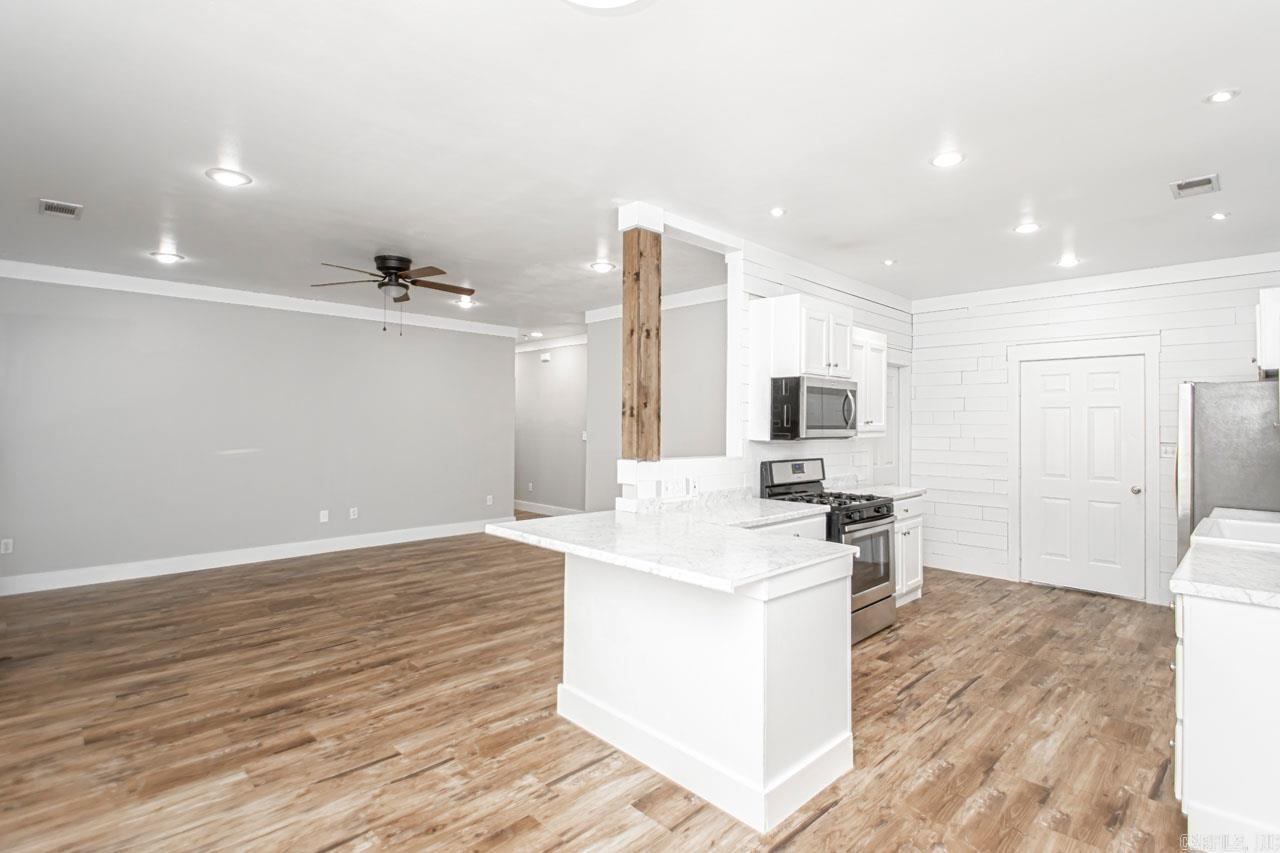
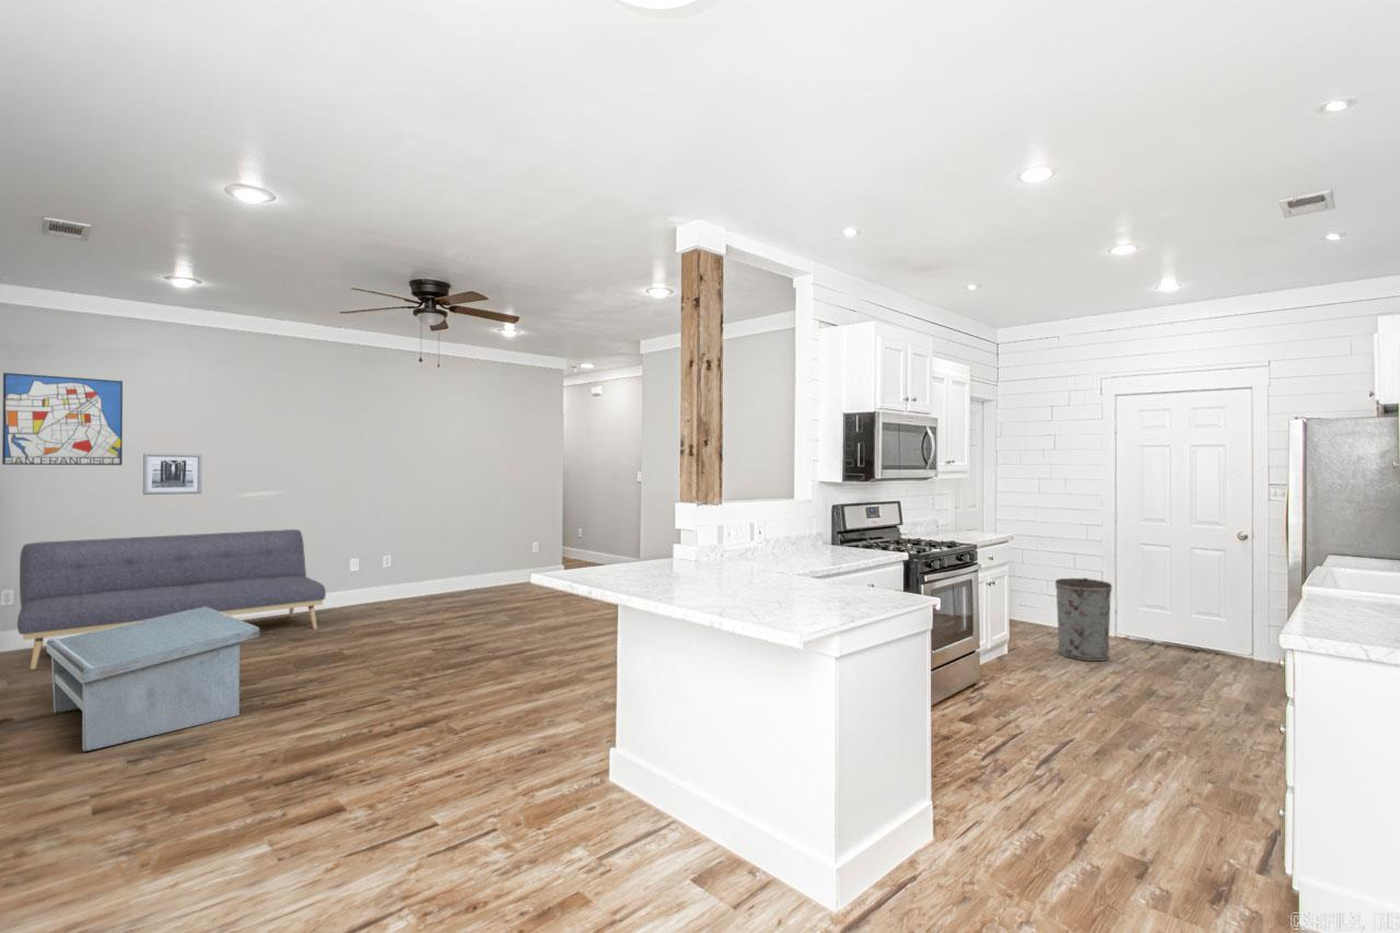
+ coffee table [46,607,260,753]
+ wall art [1,372,124,466]
+ wall art [142,452,202,495]
+ trash can [1054,576,1113,662]
+ sofa [16,528,327,670]
